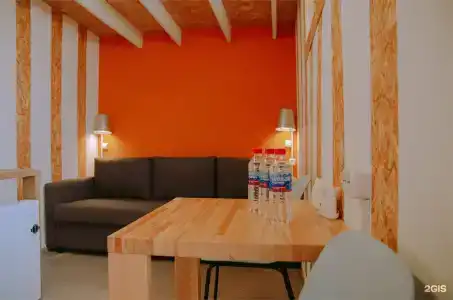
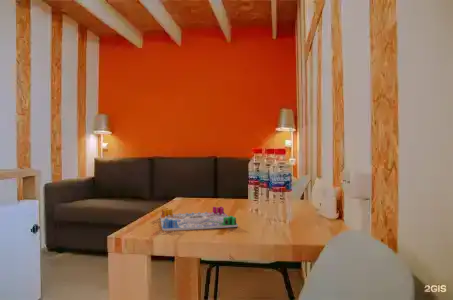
+ board game [159,206,239,232]
